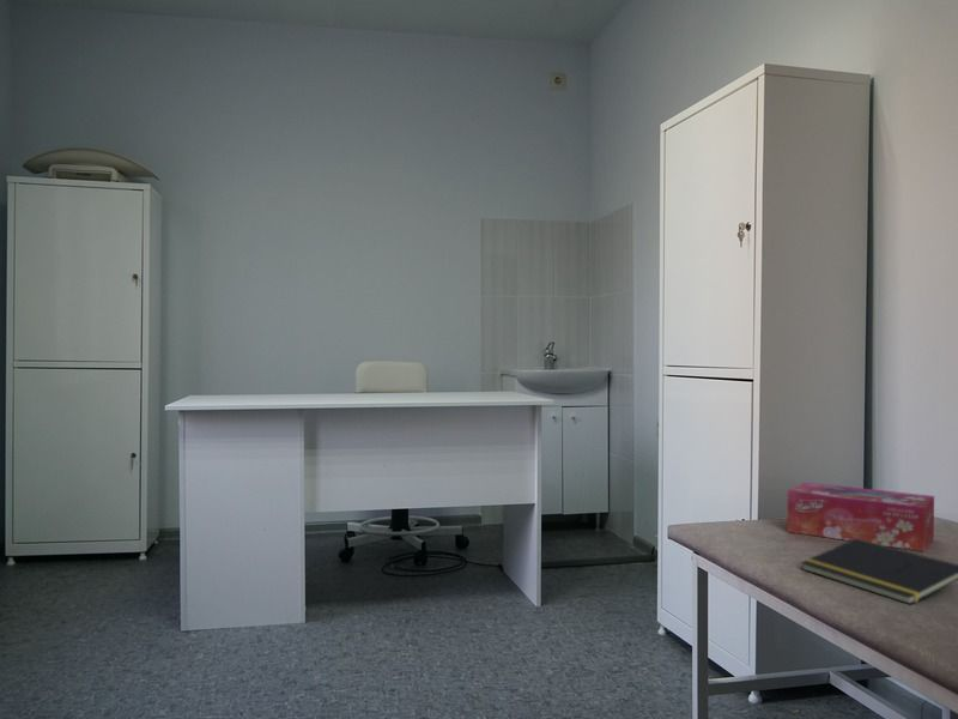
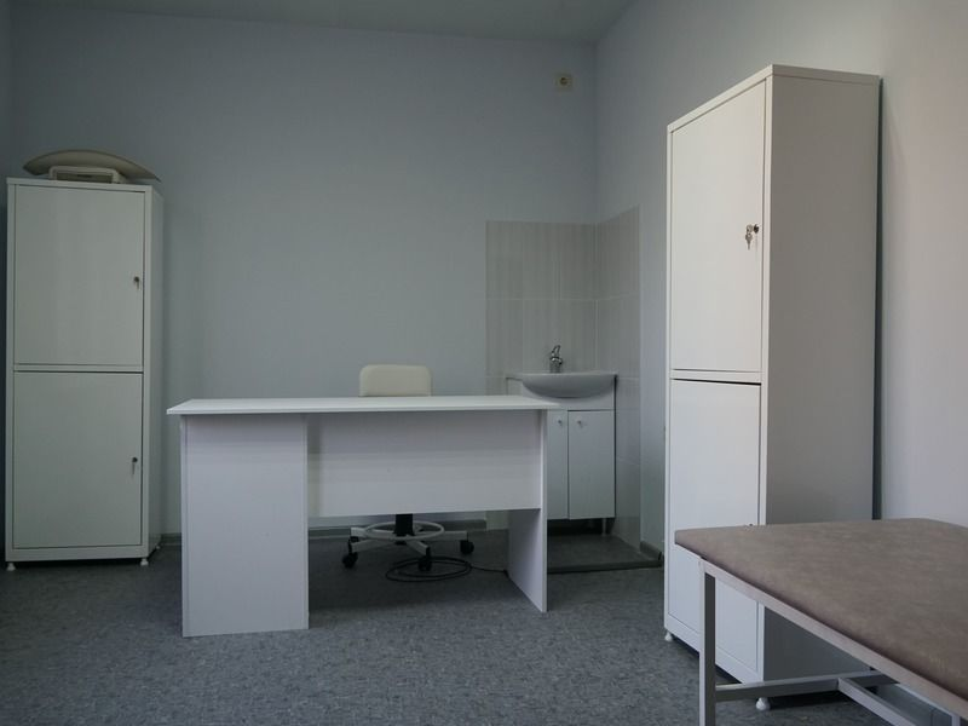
- notepad [800,538,958,605]
- tissue box [786,481,935,552]
